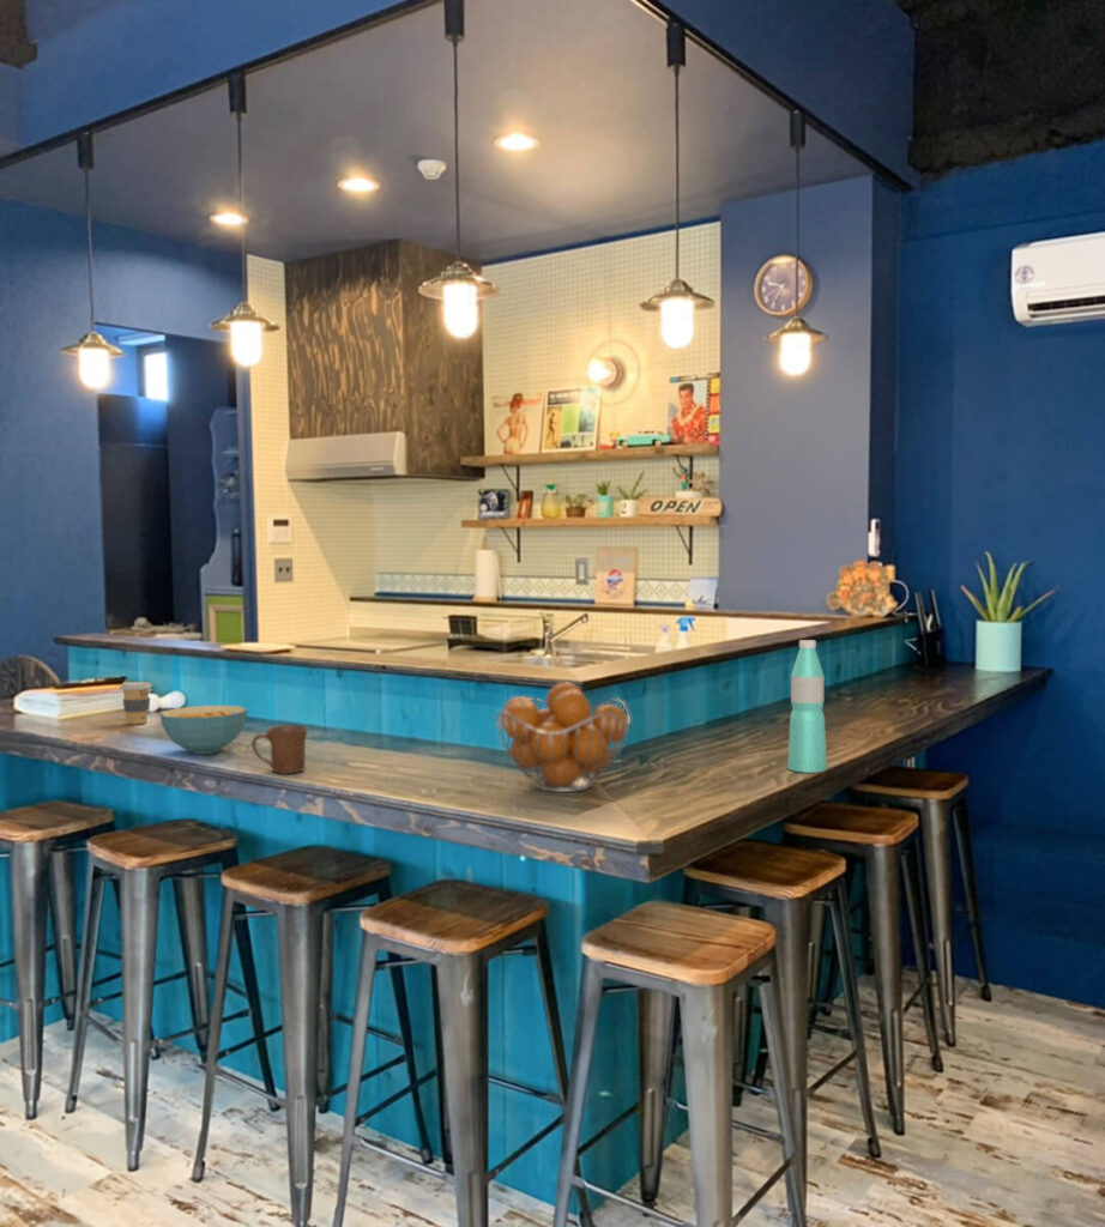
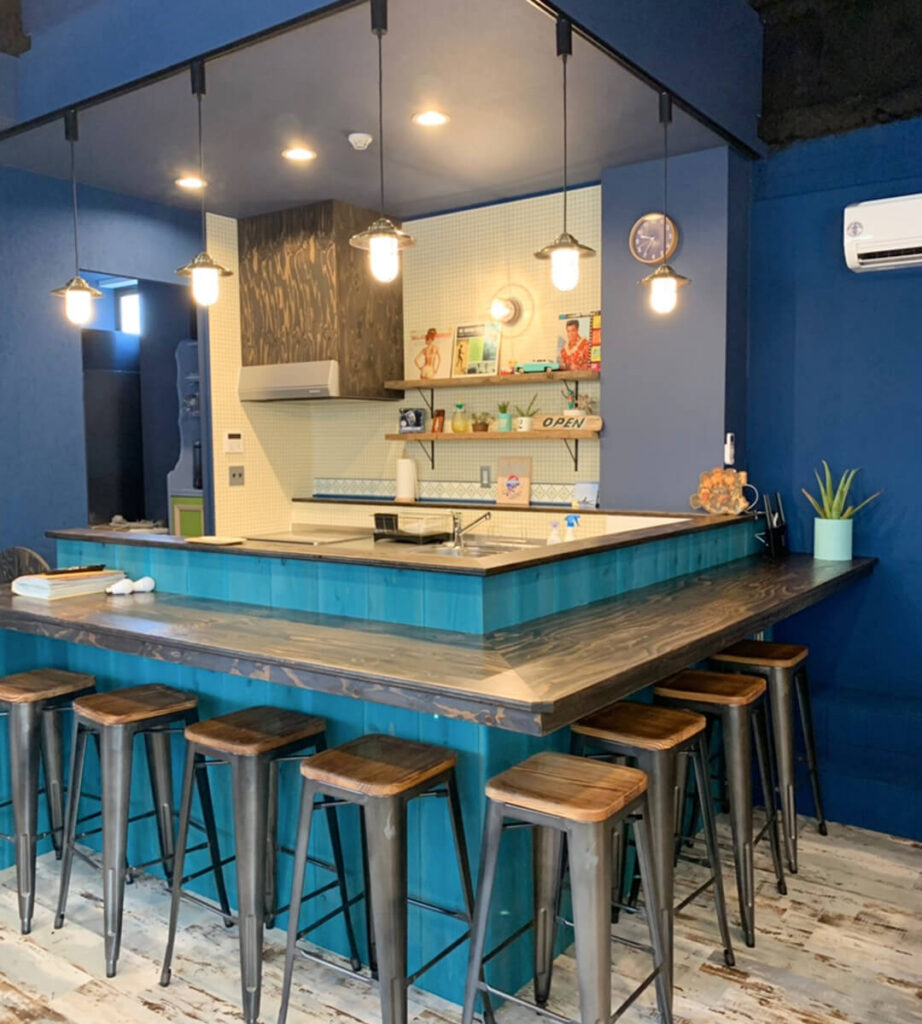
- water bottle [786,639,828,774]
- coffee cup [119,681,153,726]
- mug [250,724,309,775]
- cereal bowl [159,705,249,755]
- fruit basket [494,682,632,793]
